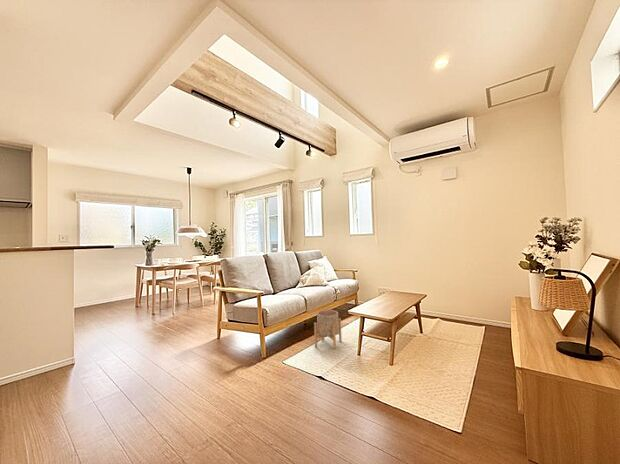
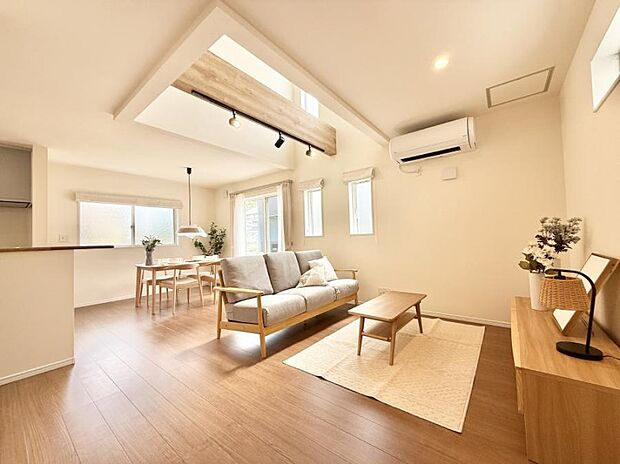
- planter [313,309,343,351]
